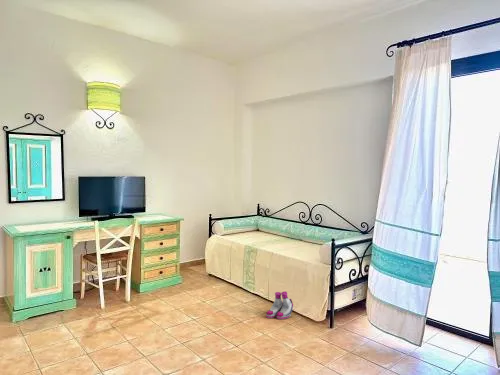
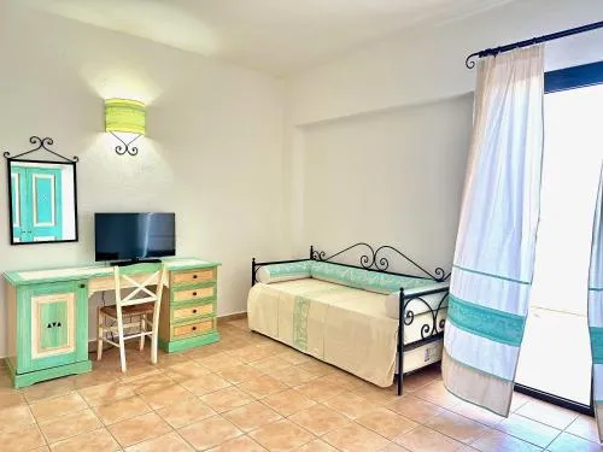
- boots [265,291,294,320]
